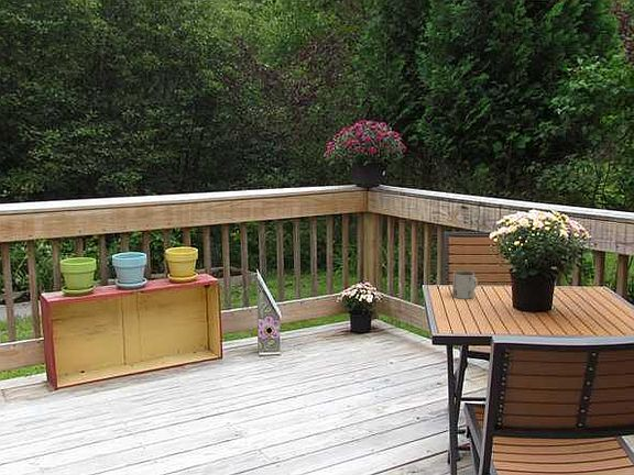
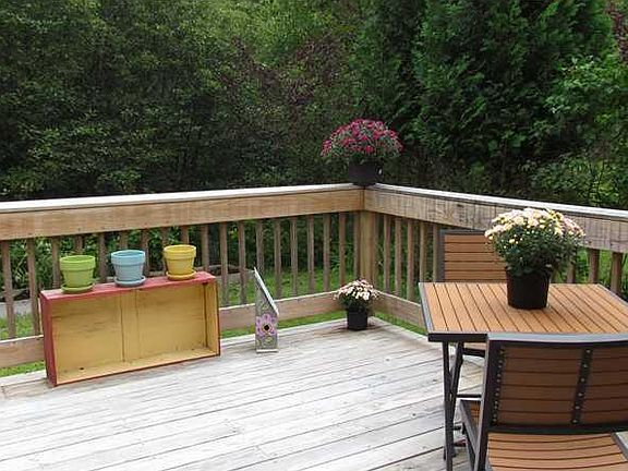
- mug [451,269,479,300]
